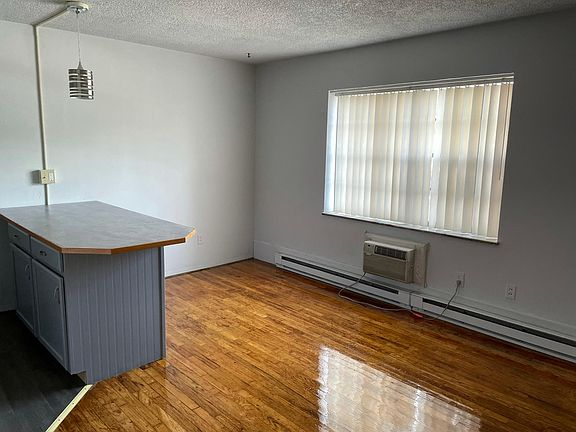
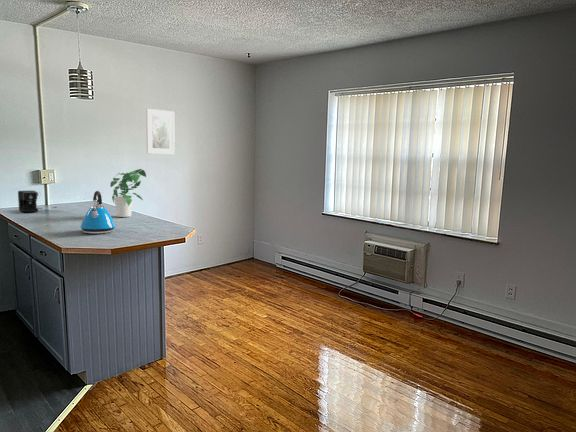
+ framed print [145,108,176,155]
+ kettle [79,190,116,235]
+ potted plant [109,168,147,218]
+ coffee maker [17,190,58,213]
